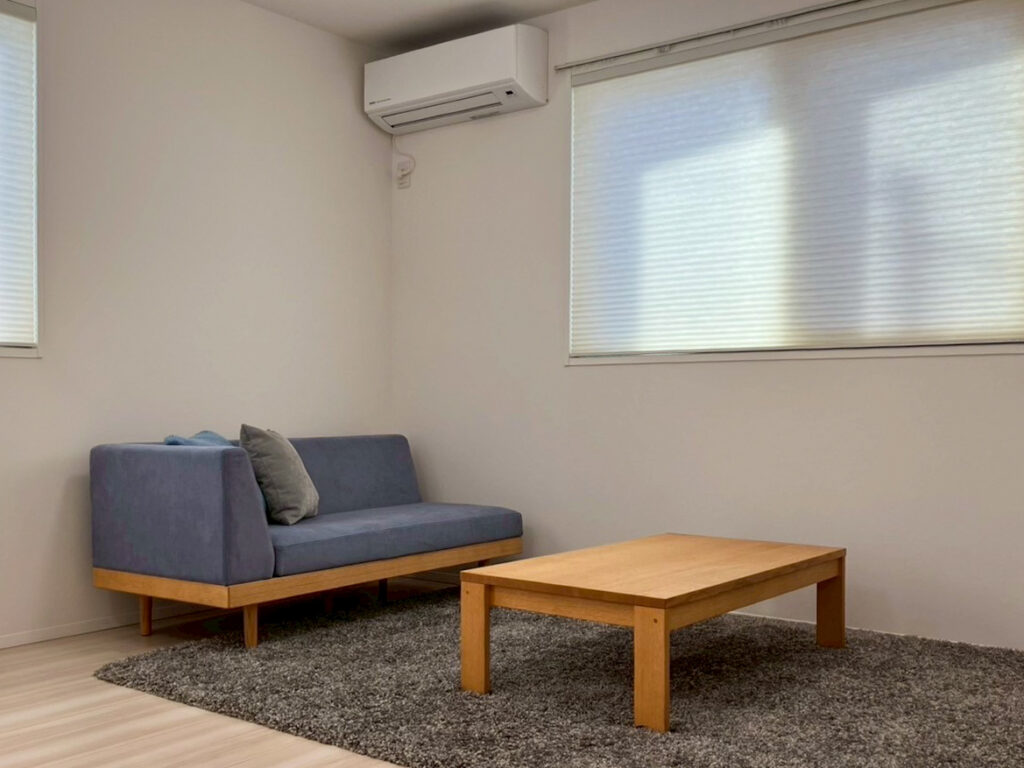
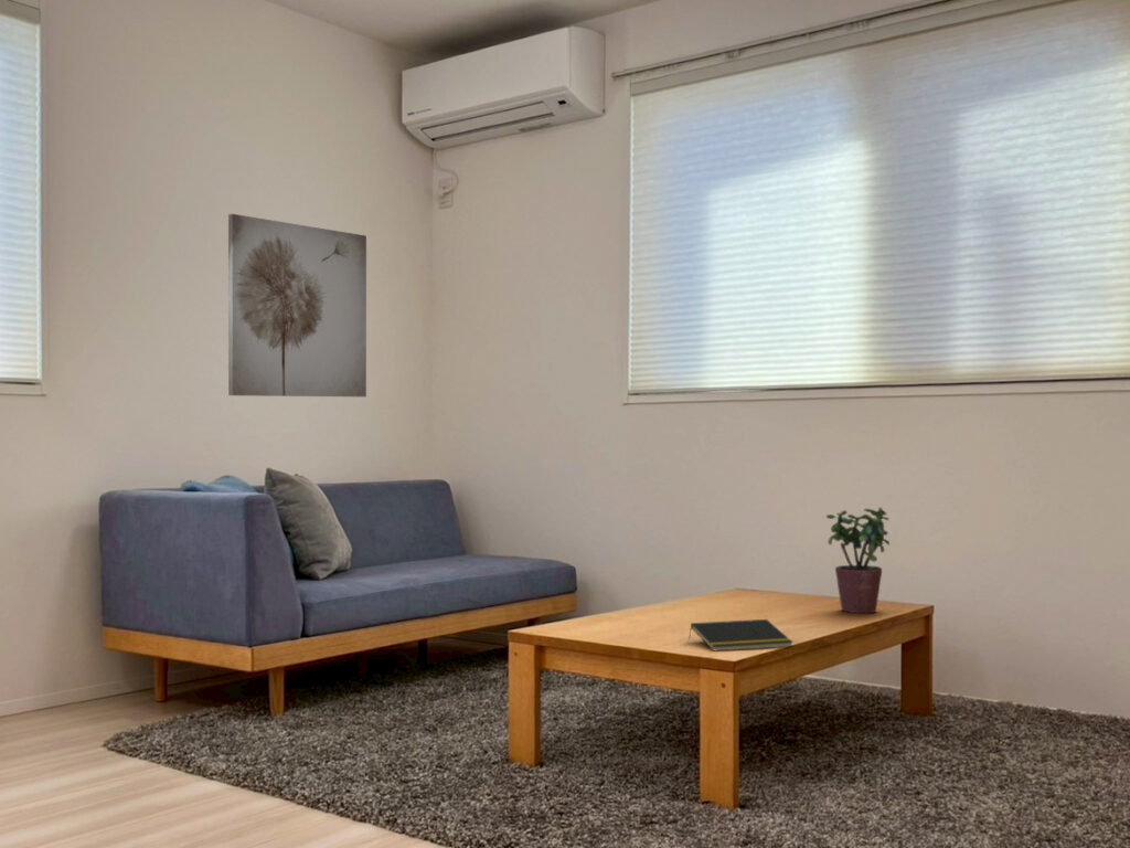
+ potted plant [825,506,891,614]
+ notepad [687,618,795,651]
+ wall art [227,213,367,398]
